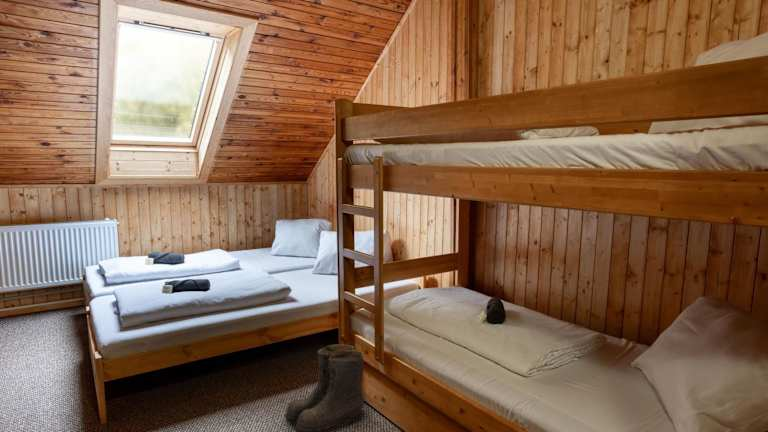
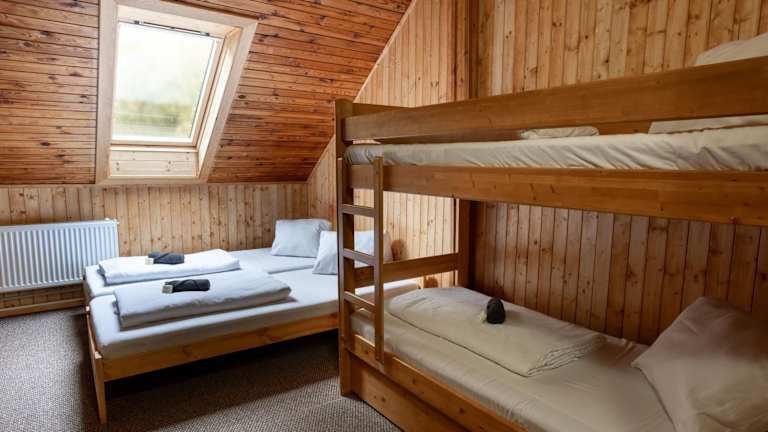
- boots [283,344,365,432]
